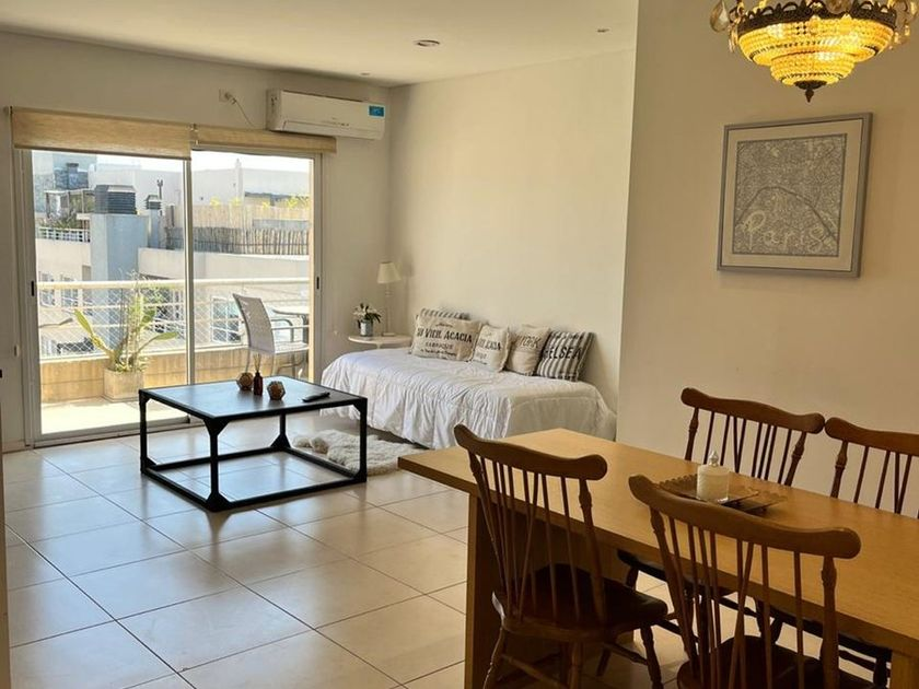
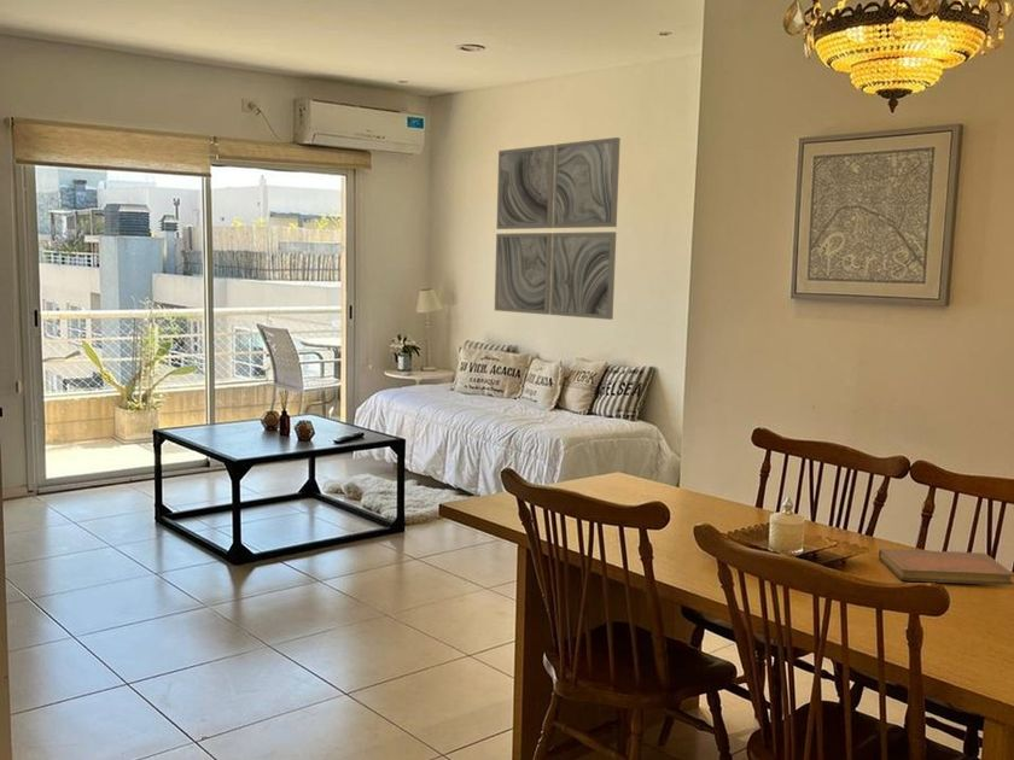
+ wall art [494,136,622,321]
+ notebook [878,548,1014,586]
